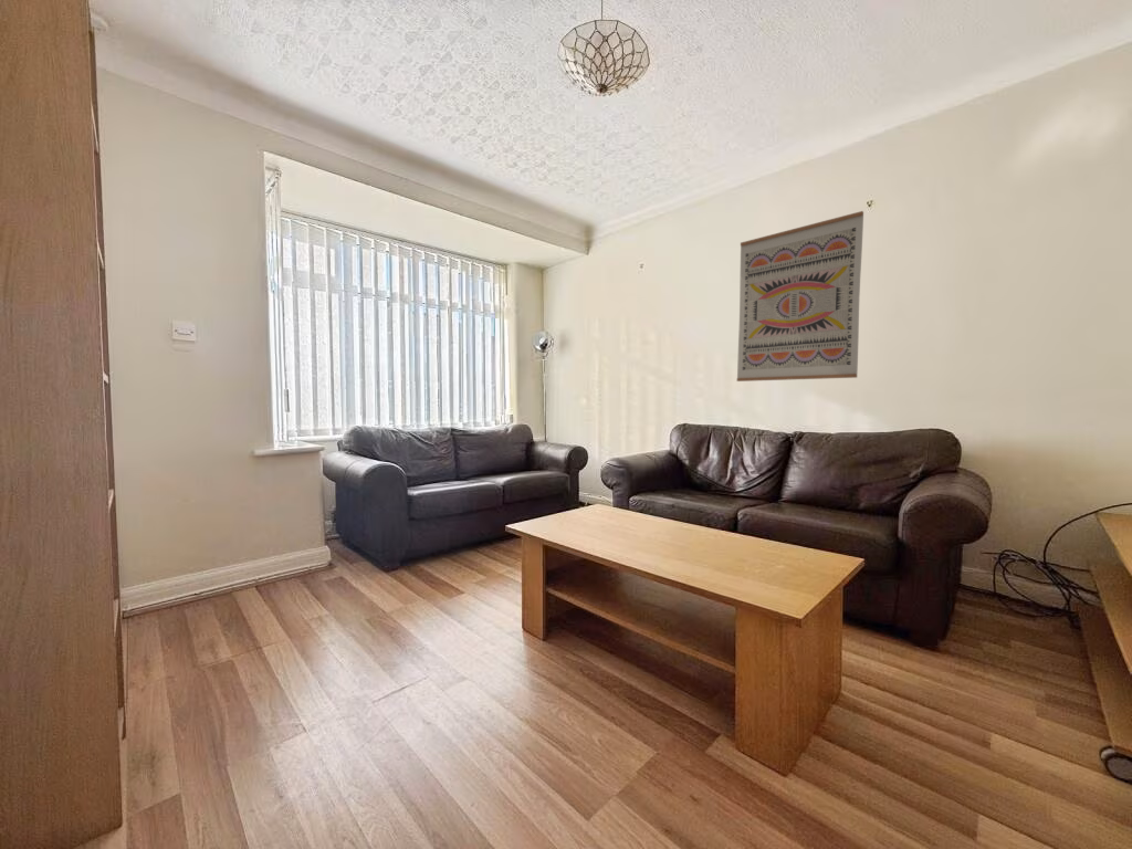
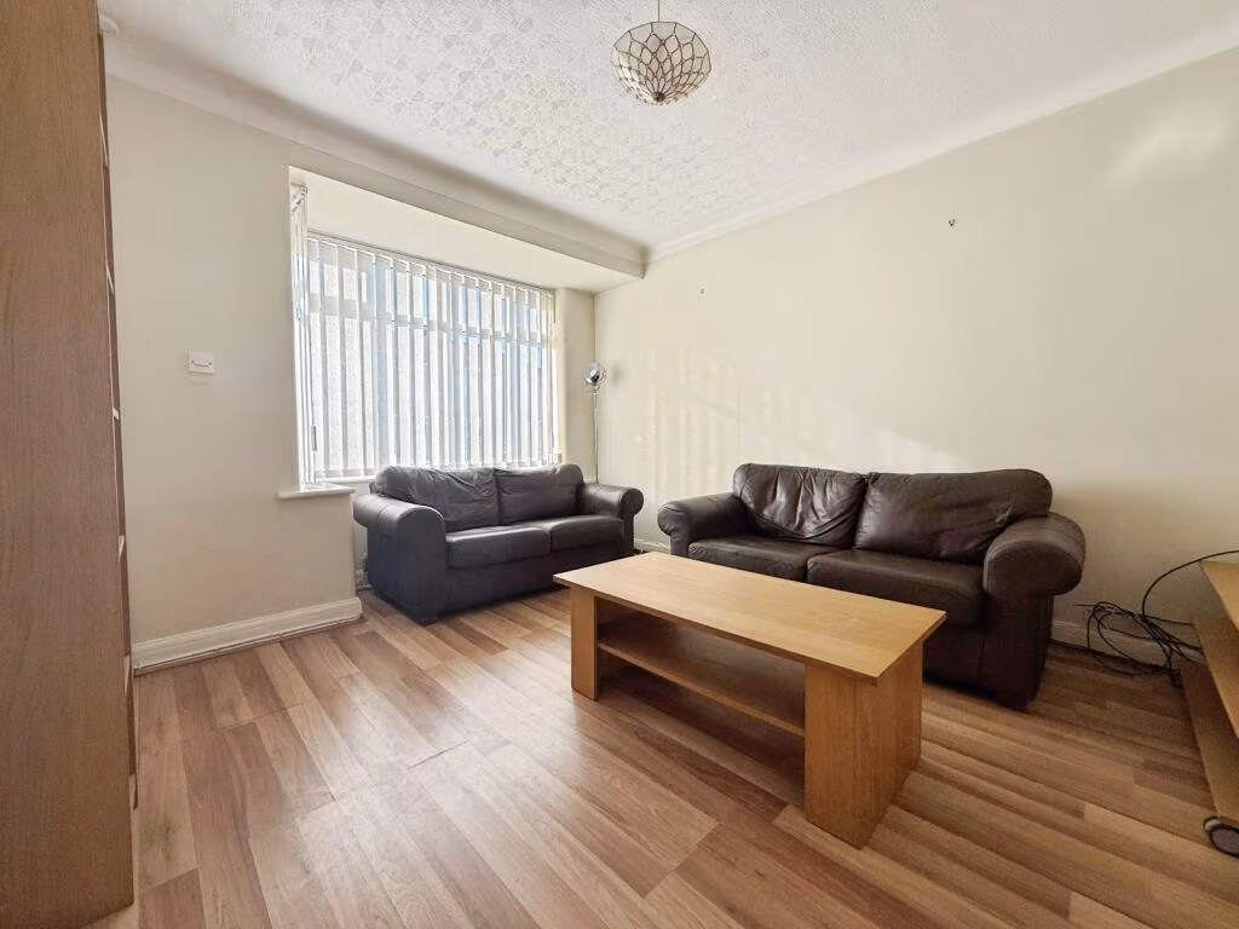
- wall art [736,210,864,382]
